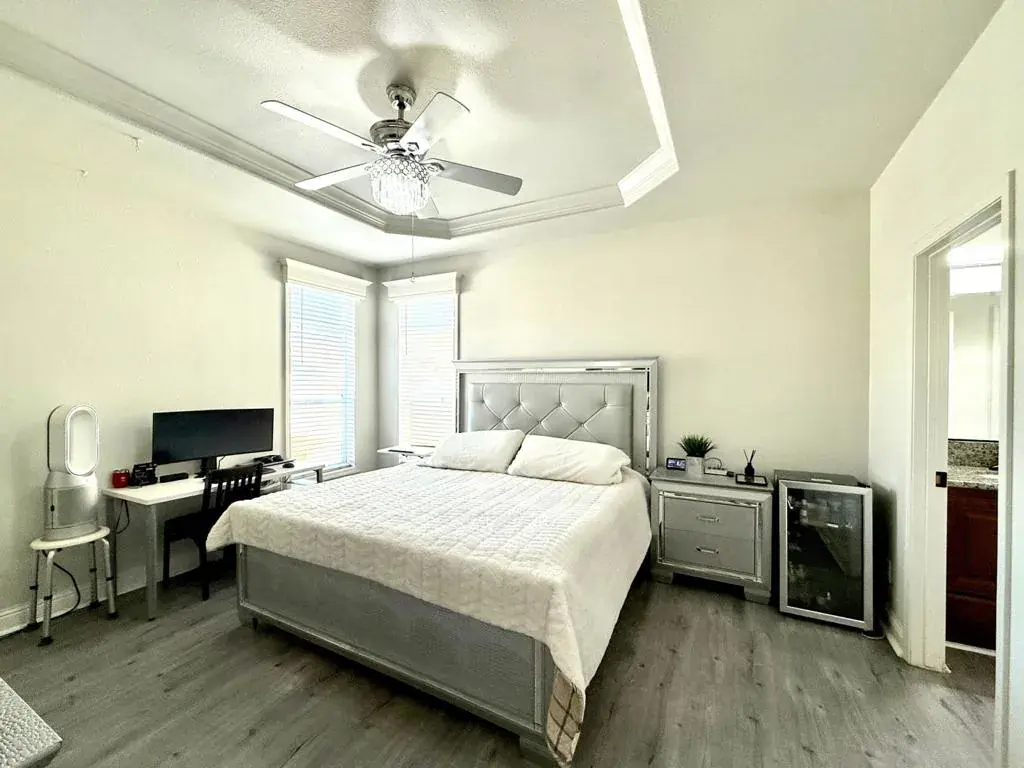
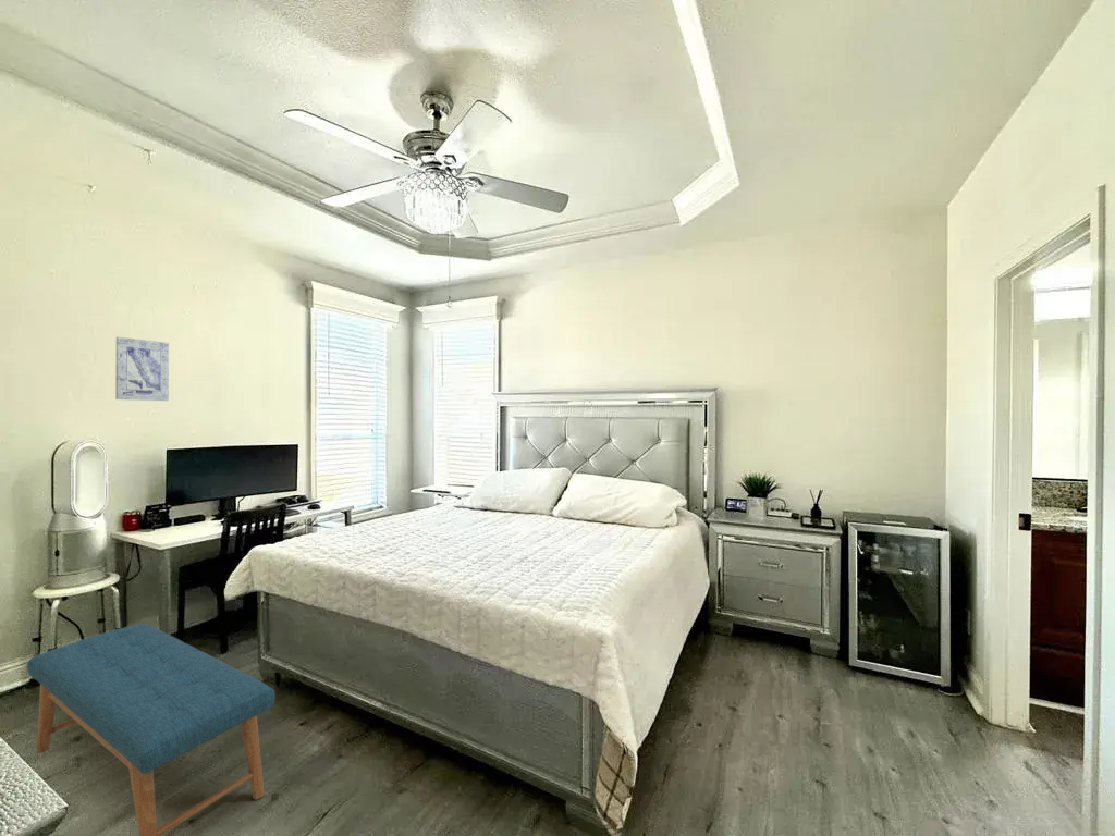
+ wall art [114,335,170,402]
+ bench [26,623,277,836]
